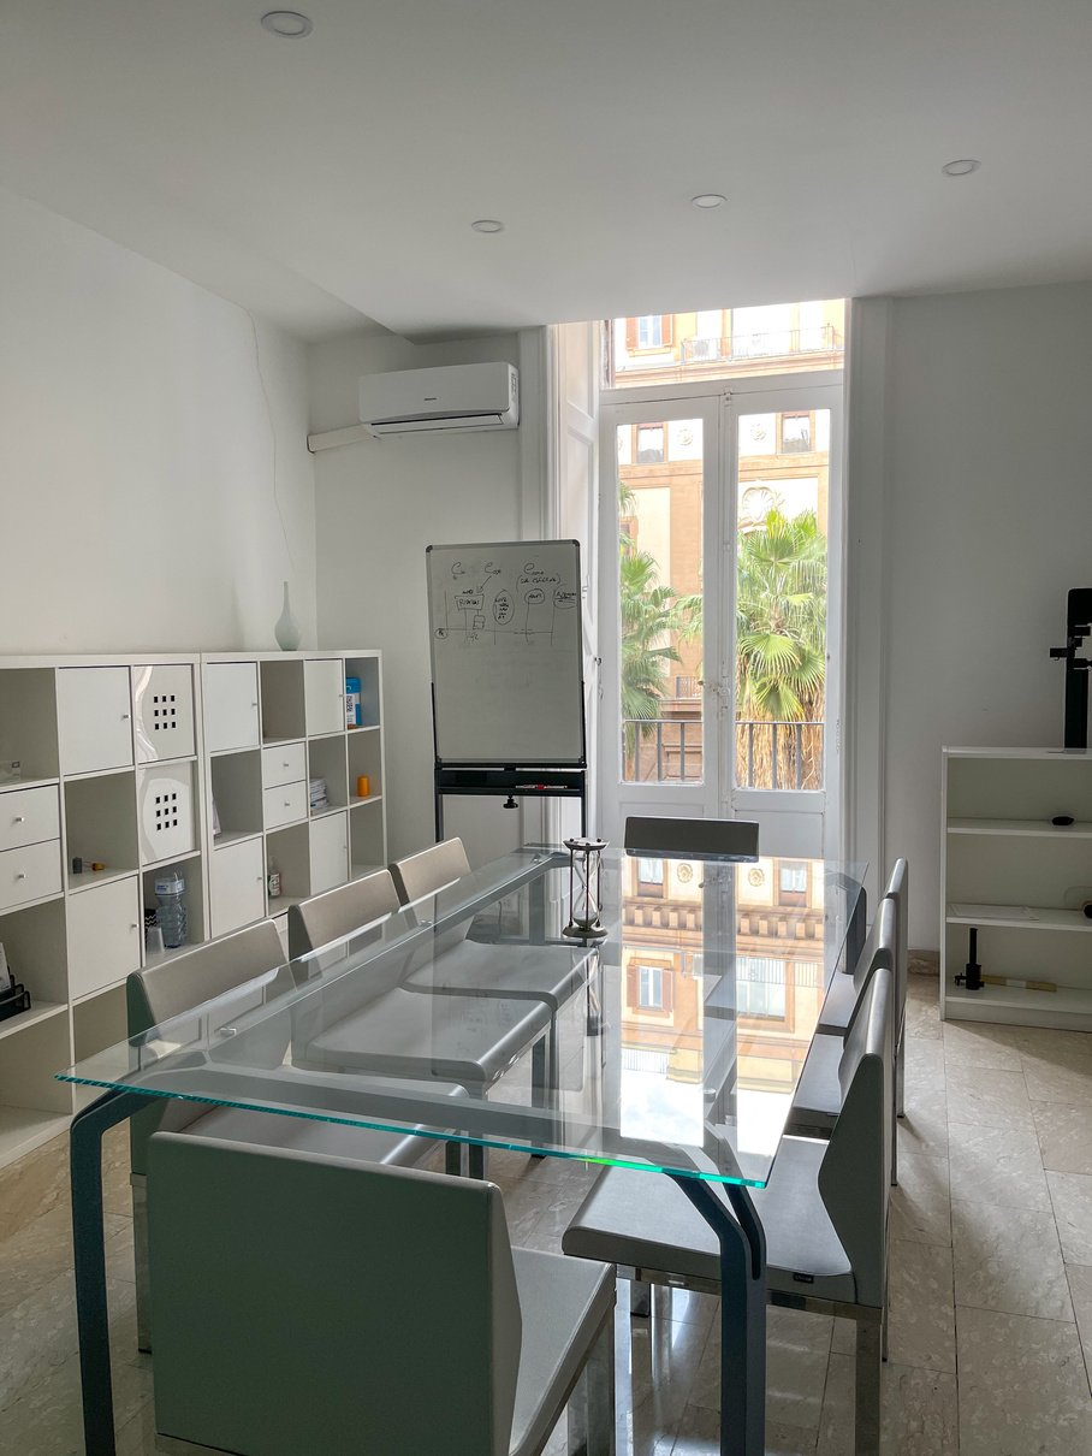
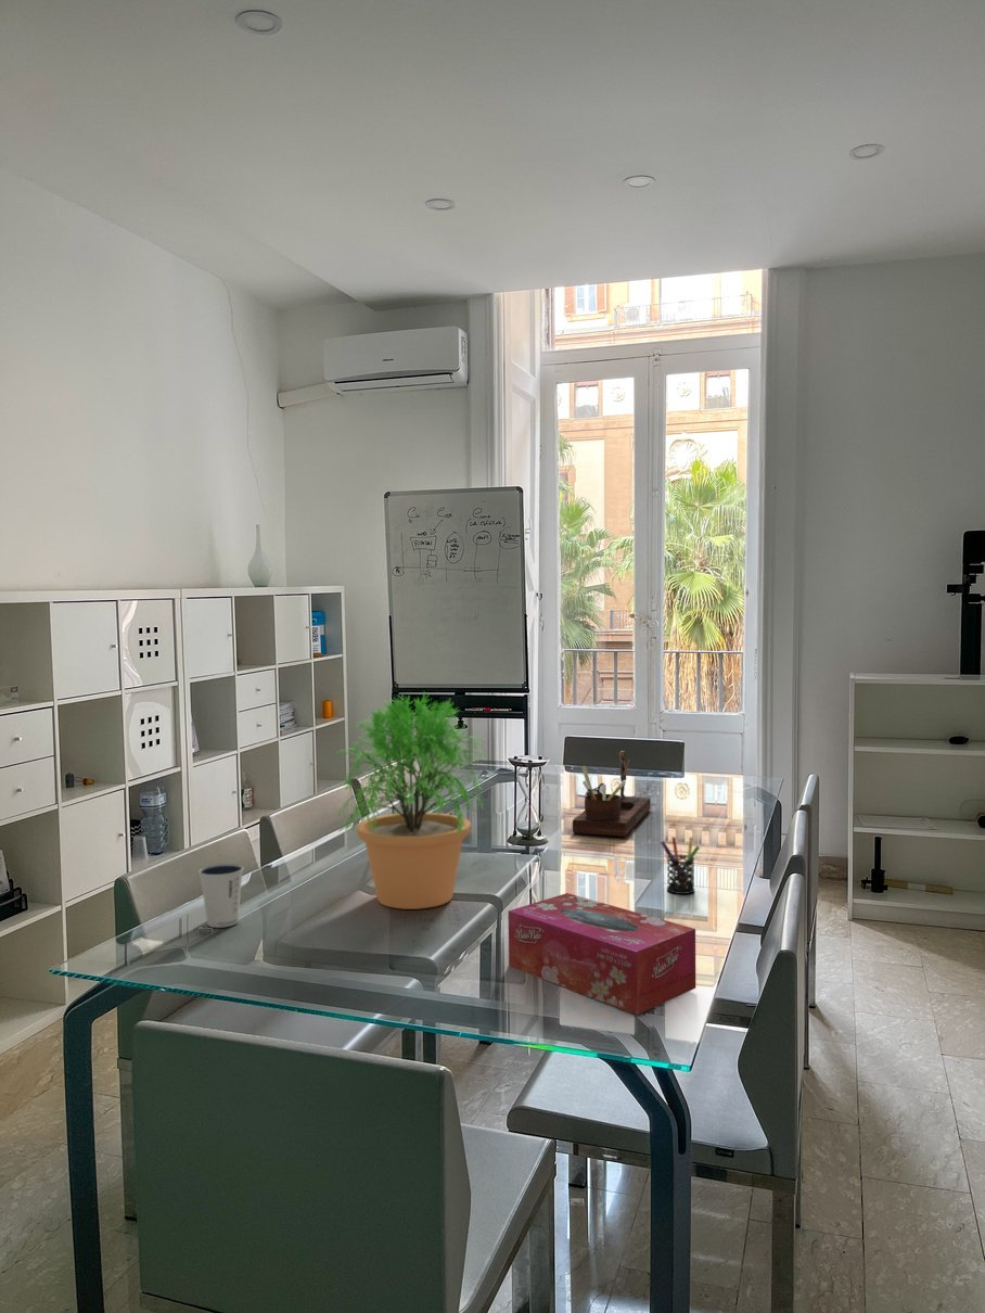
+ desk organizer [572,750,652,838]
+ potted plant [337,691,489,910]
+ tissue box [507,892,696,1016]
+ dixie cup [197,863,245,929]
+ pen holder [660,836,701,895]
